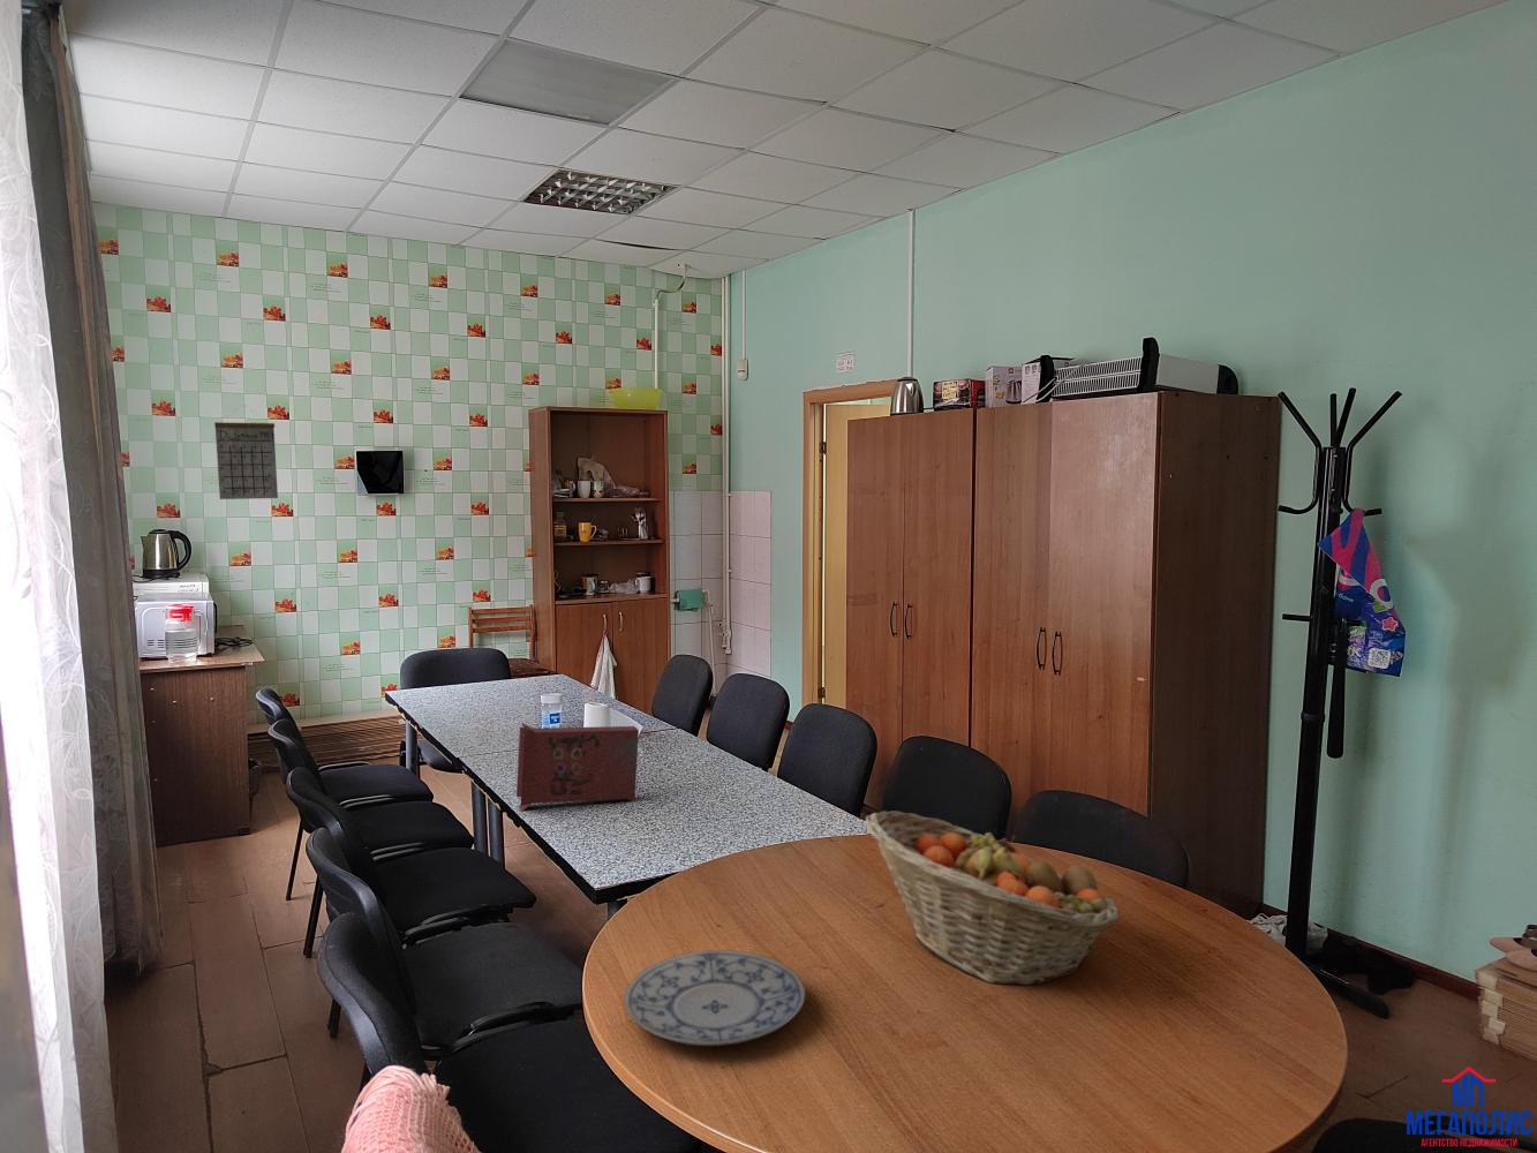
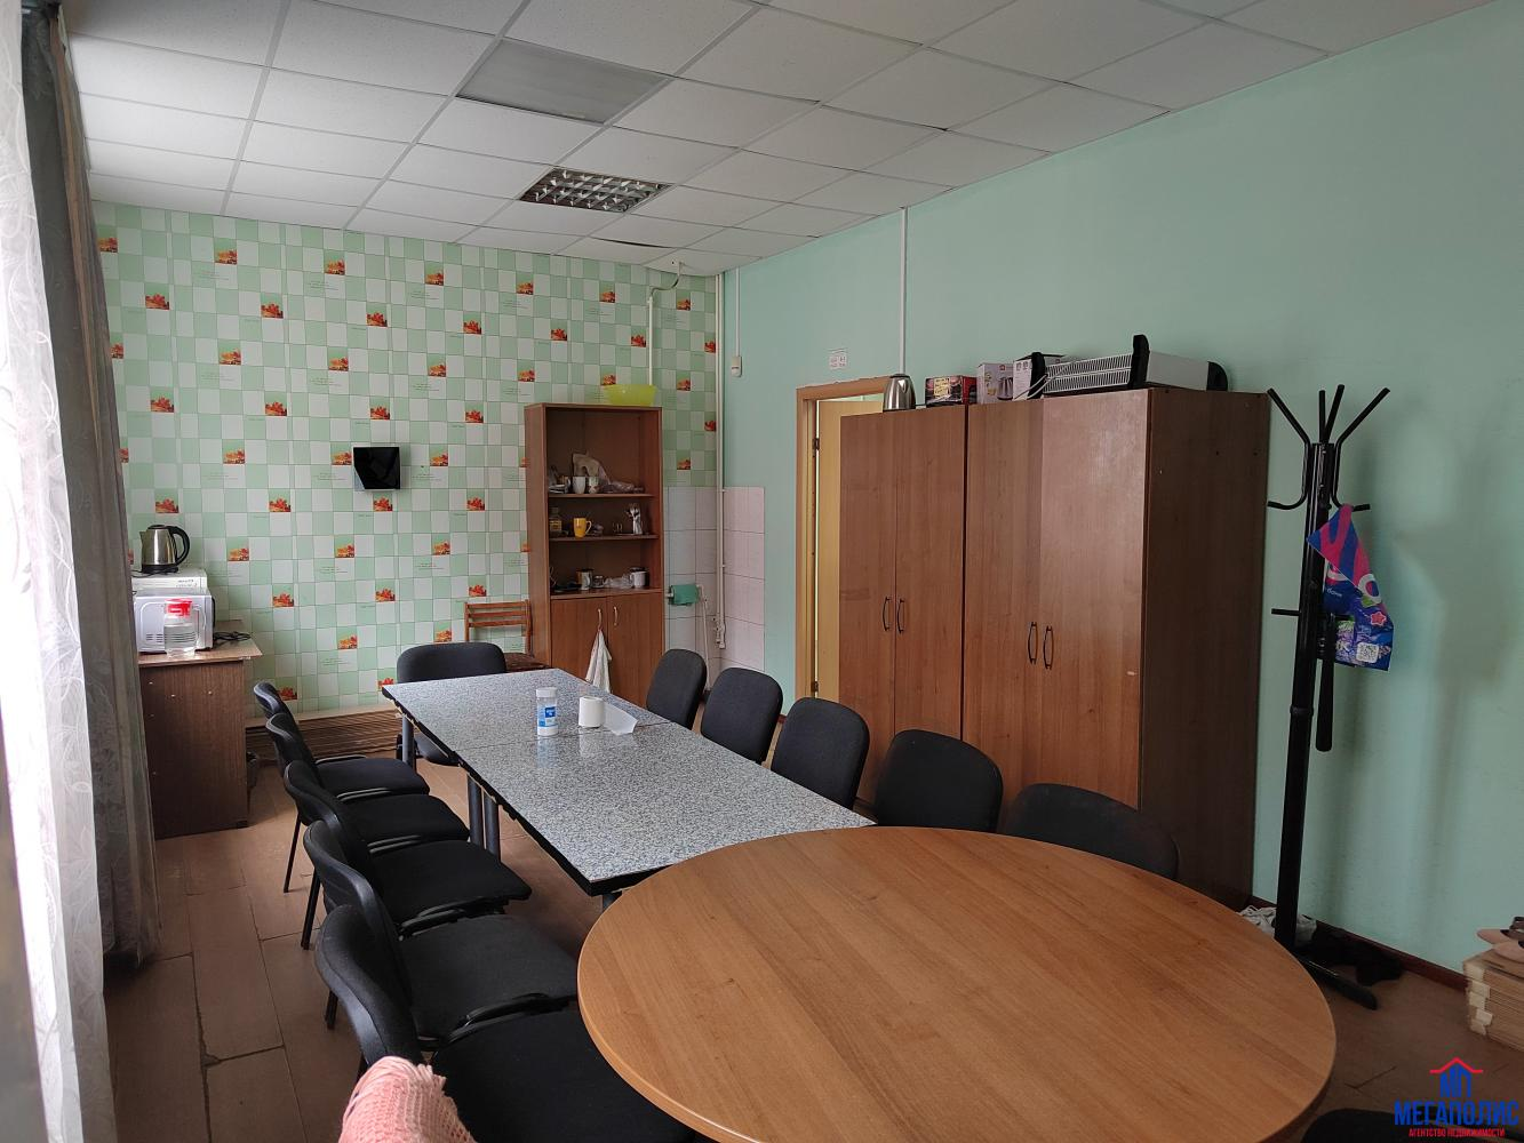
- fruit basket [864,810,1119,986]
- plate [624,948,805,1046]
- cereal box [516,722,640,813]
- calendar [213,403,279,500]
